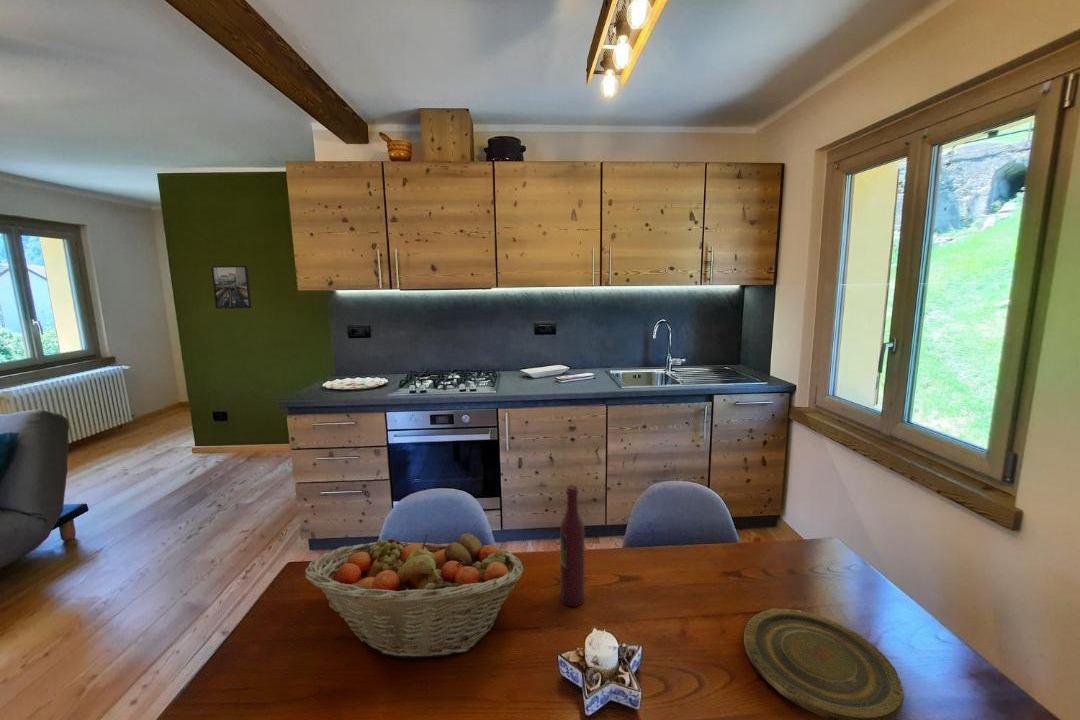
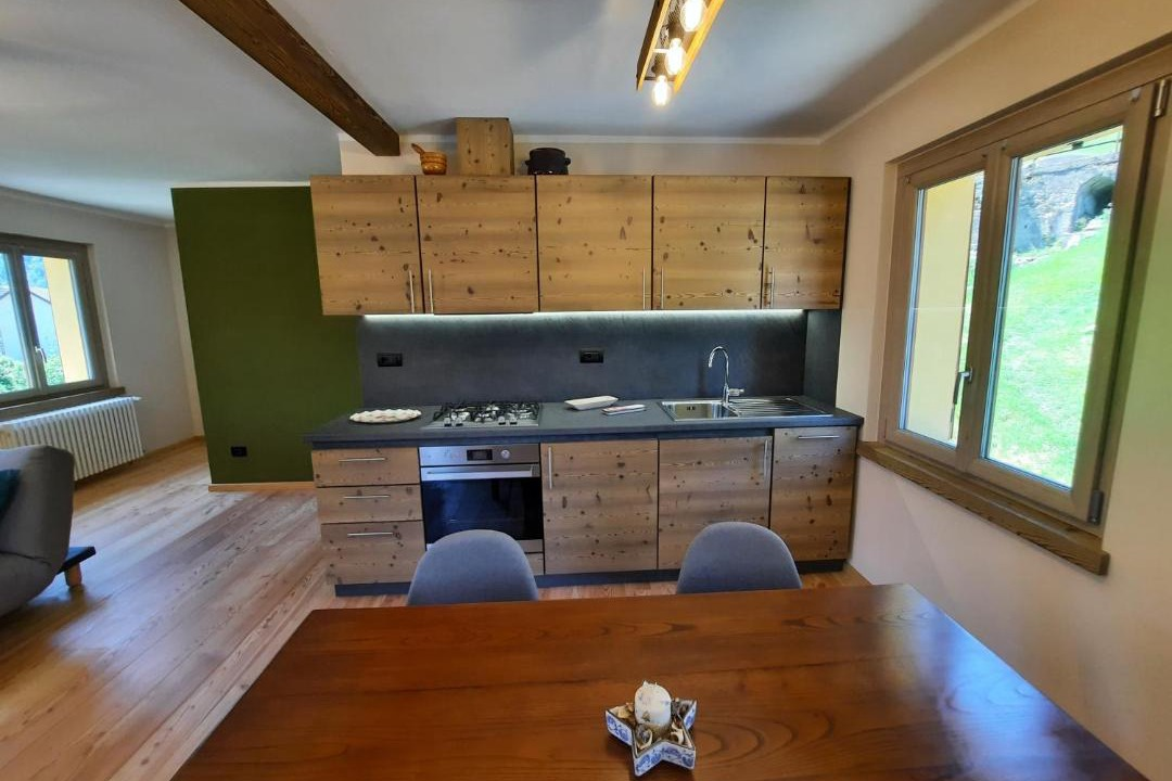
- plate [743,608,905,720]
- wine bottle [559,484,585,607]
- fruit basket [304,532,525,660]
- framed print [210,264,253,310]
